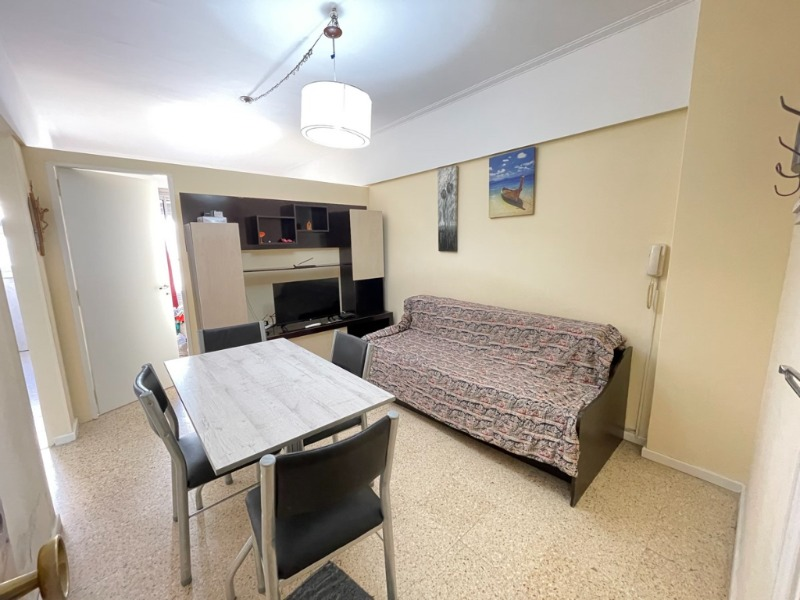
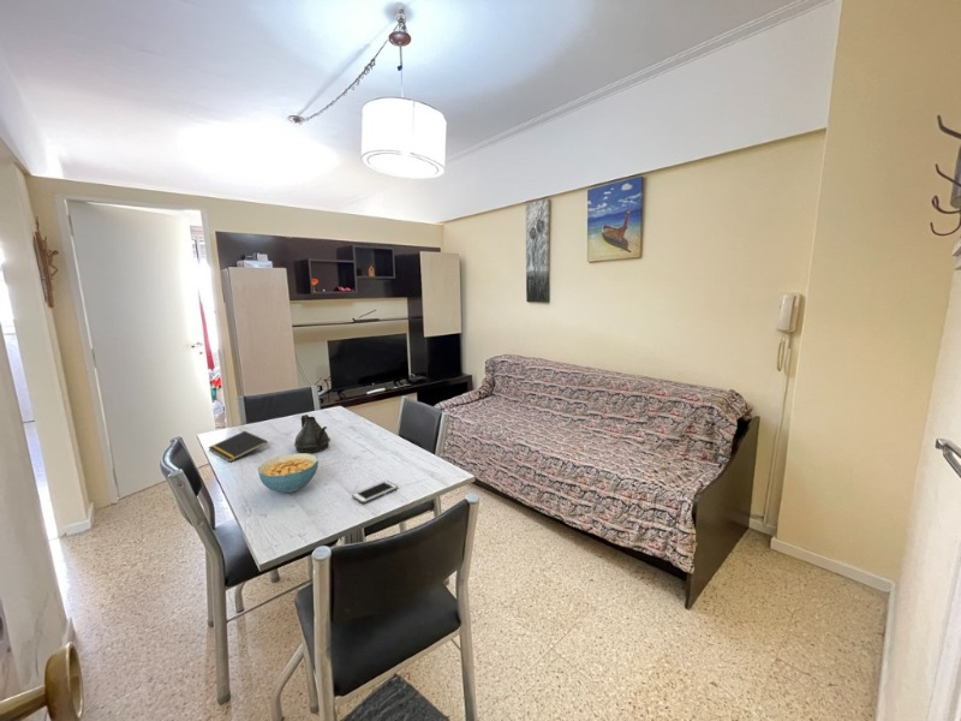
+ notepad [207,430,269,463]
+ teapot [293,413,332,454]
+ cereal bowl [257,453,320,494]
+ cell phone [351,479,399,505]
